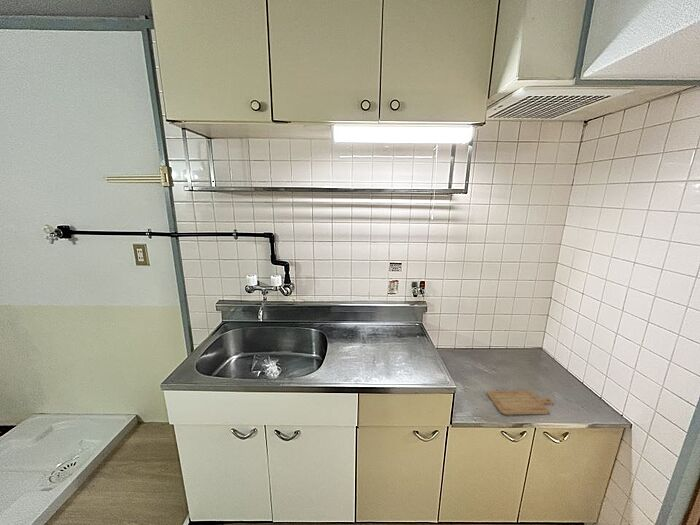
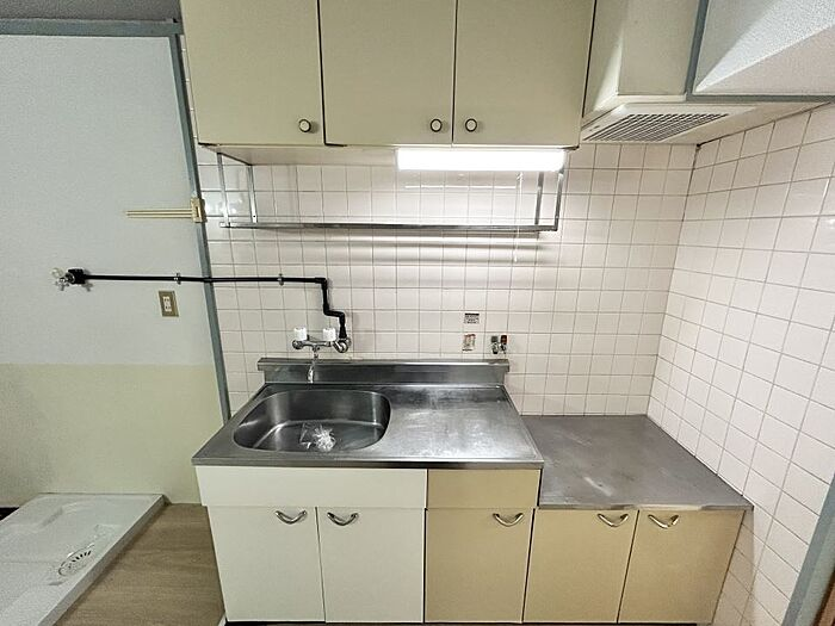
- chopping board [487,390,554,415]
